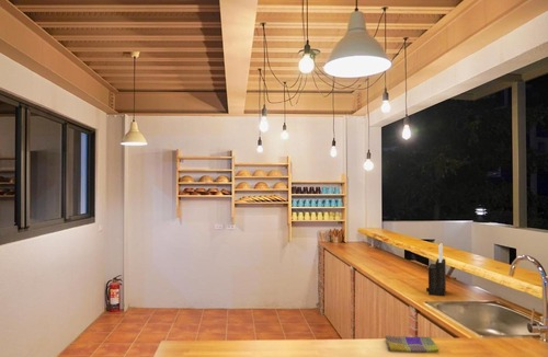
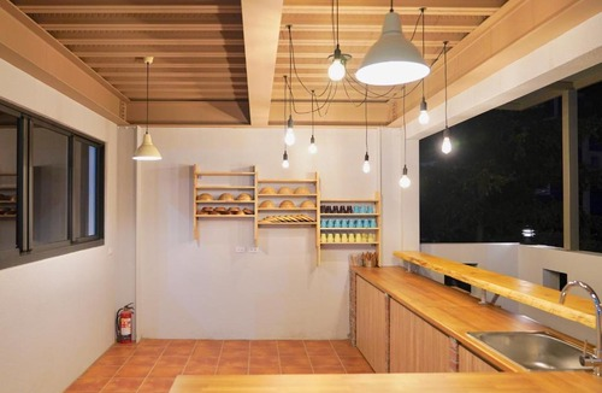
- dish towel [384,334,439,354]
- knife block [425,242,447,297]
